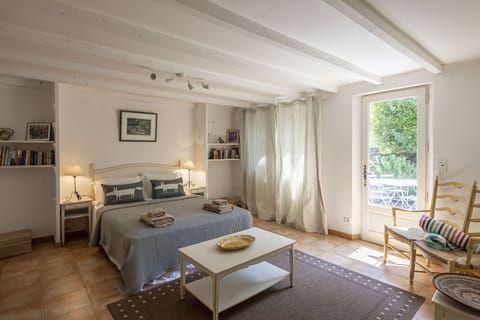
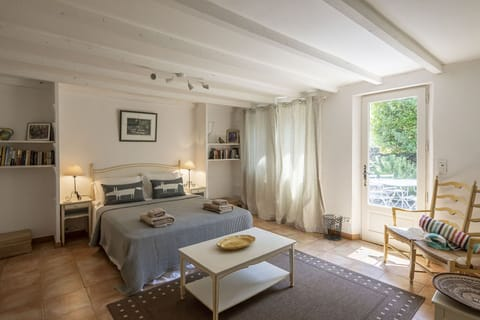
+ waste bin [321,214,344,241]
